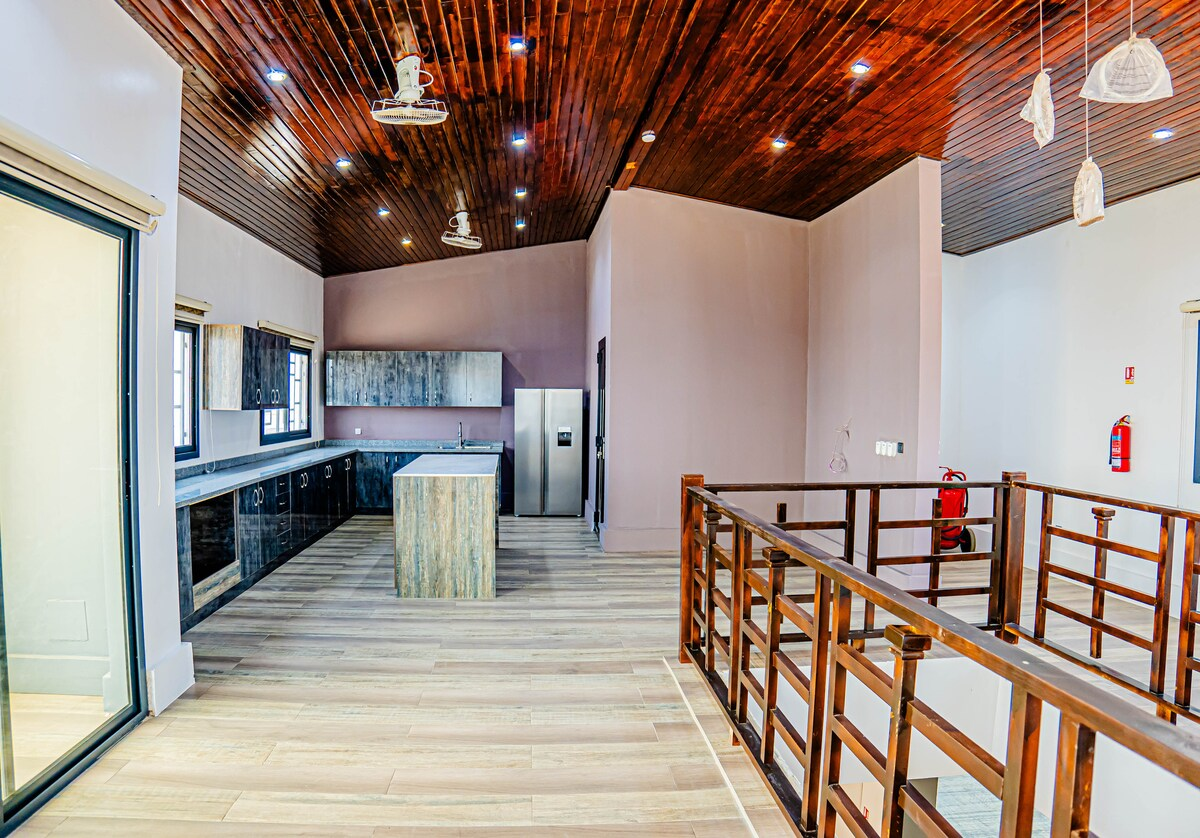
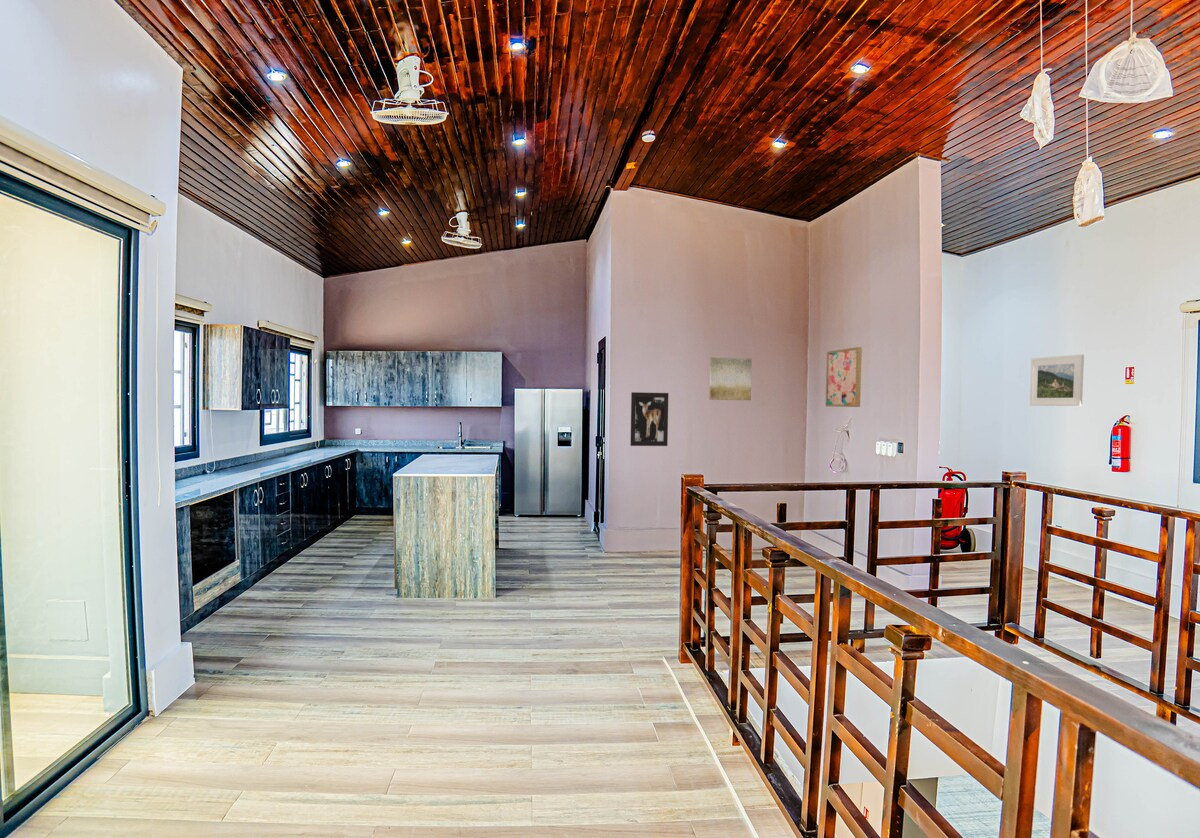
+ wall art [825,346,863,408]
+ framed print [1029,354,1085,407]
+ wall art [708,357,753,401]
+ wall art [629,391,669,447]
